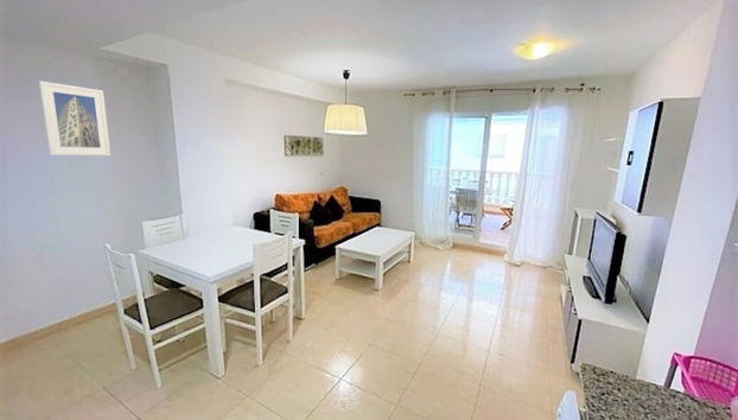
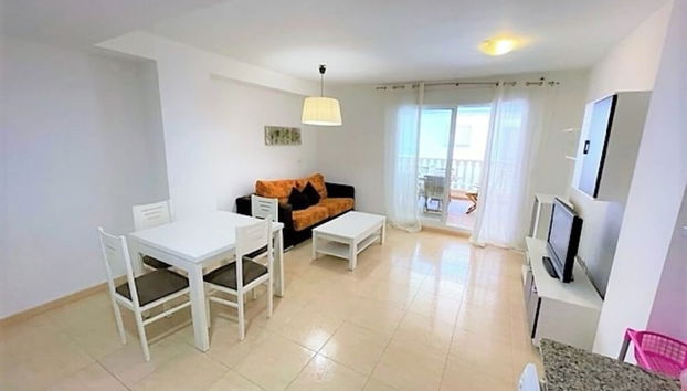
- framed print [38,79,112,157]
